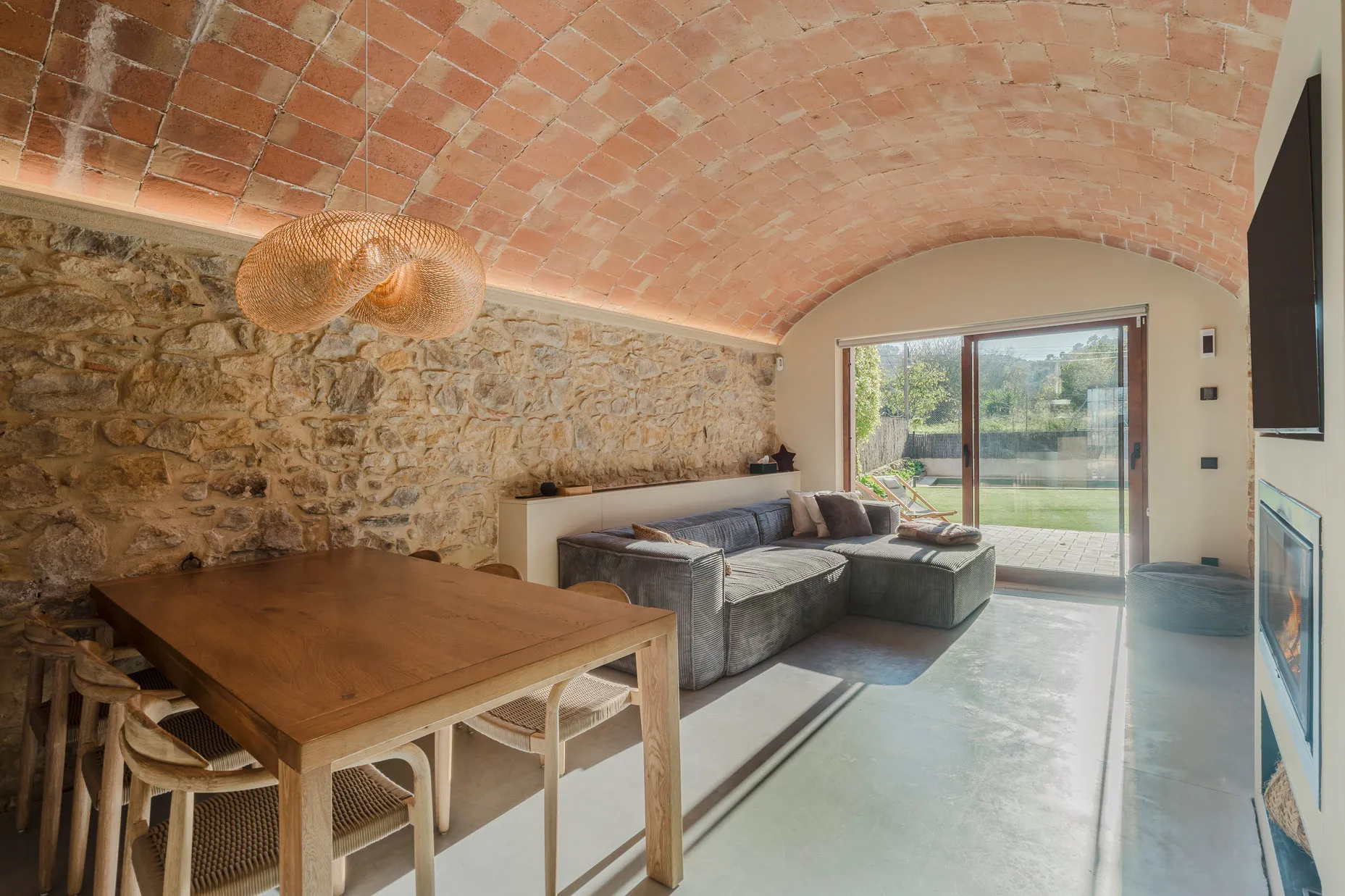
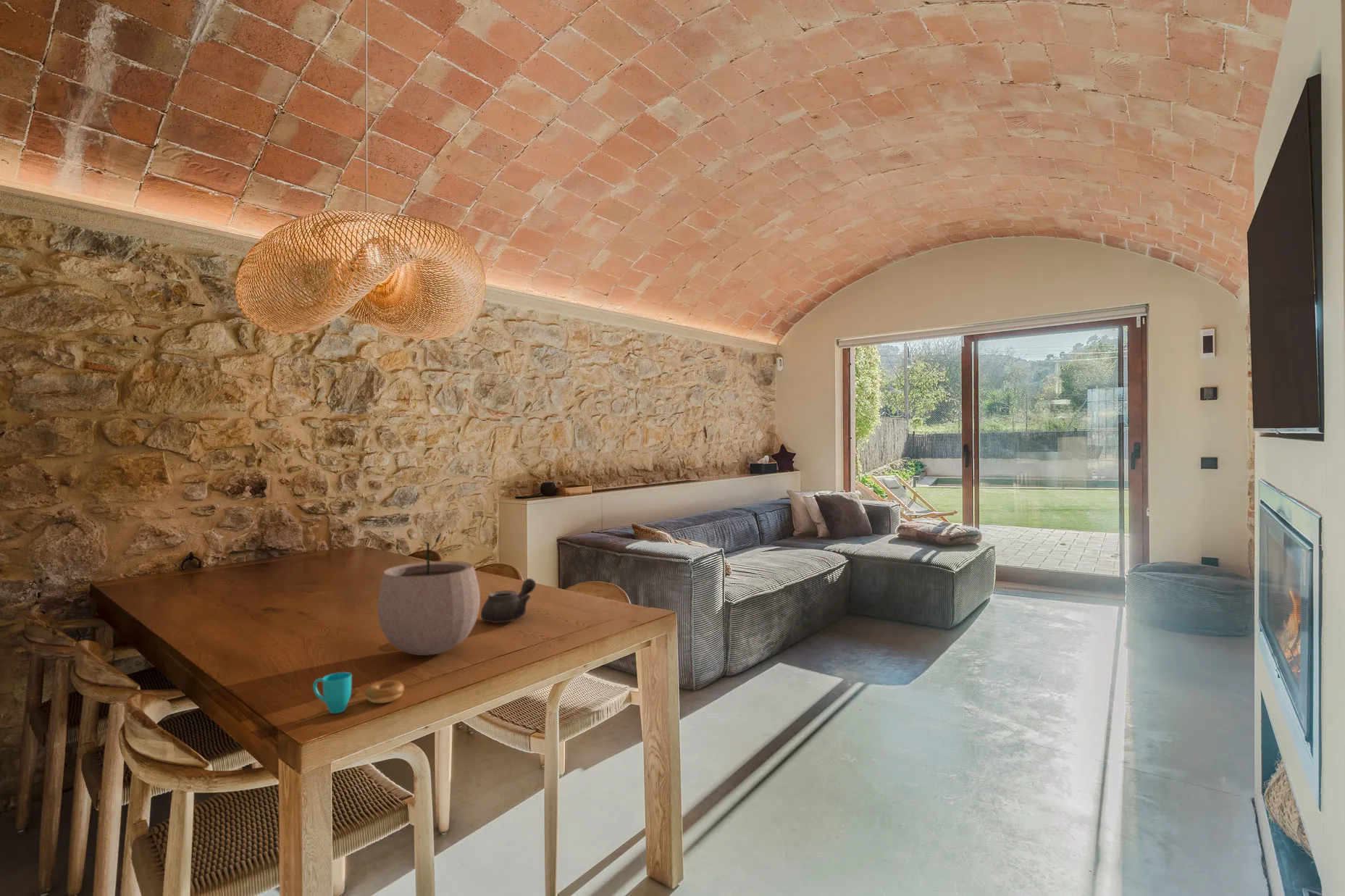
+ plant pot [377,532,481,656]
+ teapot [480,577,537,624]
+ cup [312,671,405,714]
